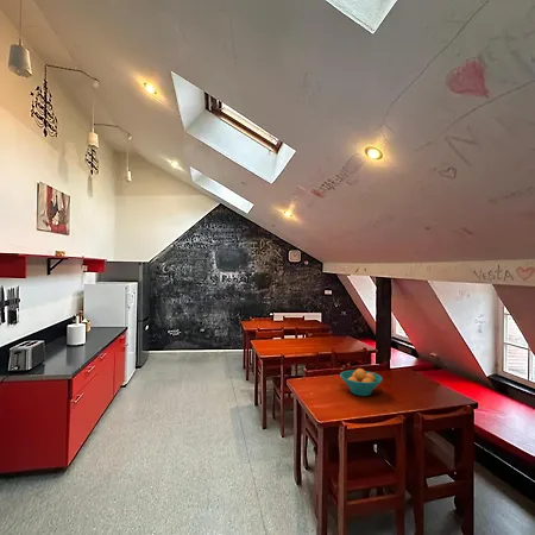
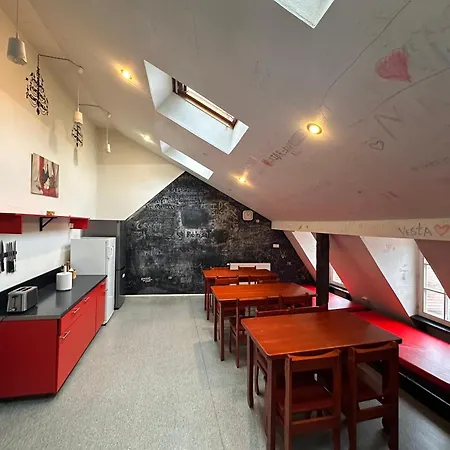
- fruit bowl [339,367,384,397]
